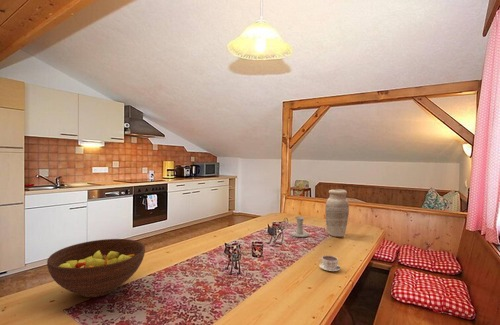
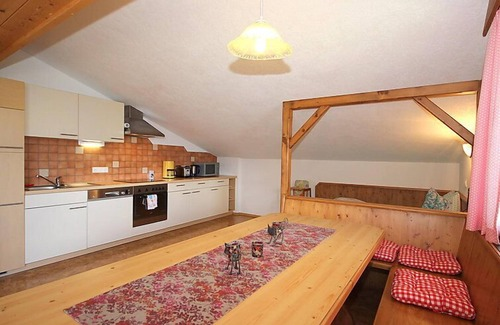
- candle holder [290,216,309,238]
- coffee cup [318,254,341,272]
- vase [324,188,350,238]
- fruit bowl [46,238,146,298]
